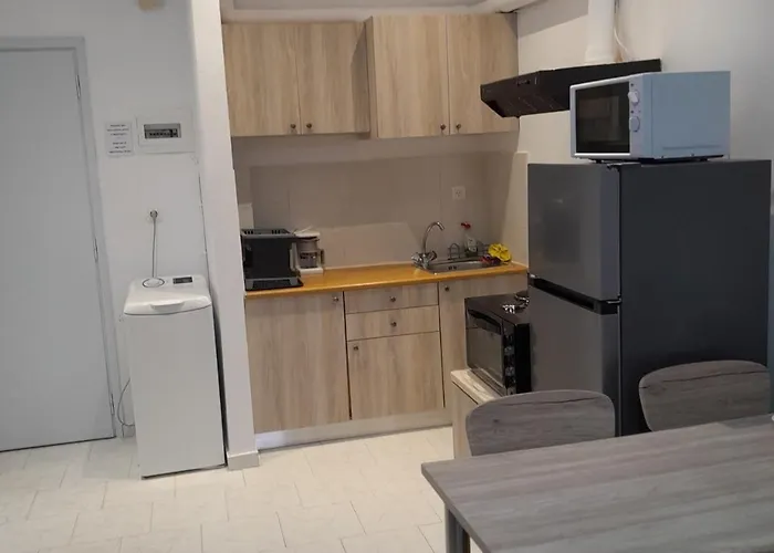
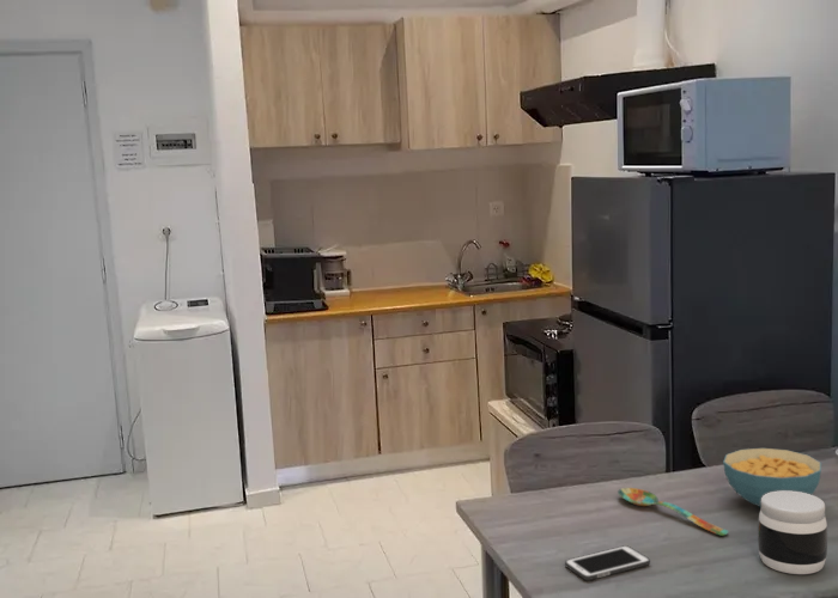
+ cereal bowl [722,447,822,508]
+ cell phone [564,544,651,581]
+ jar [757,490,828,575]
+ spoon [617,487,729,537]
